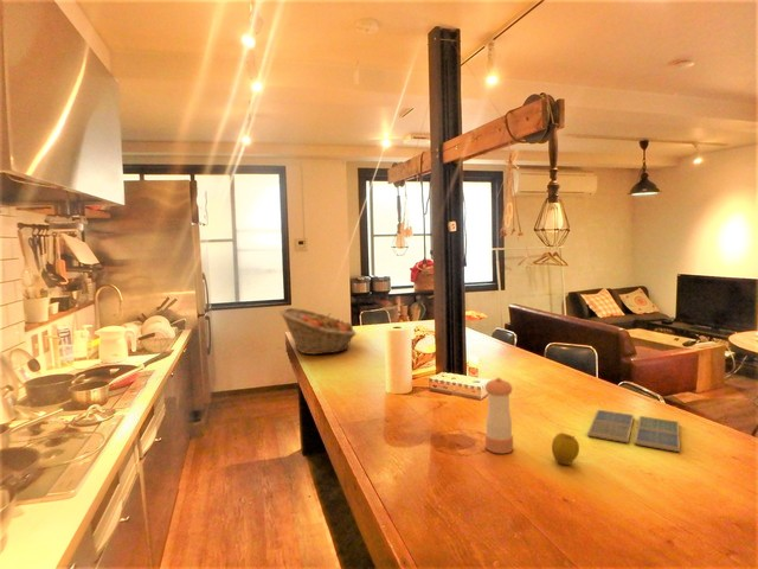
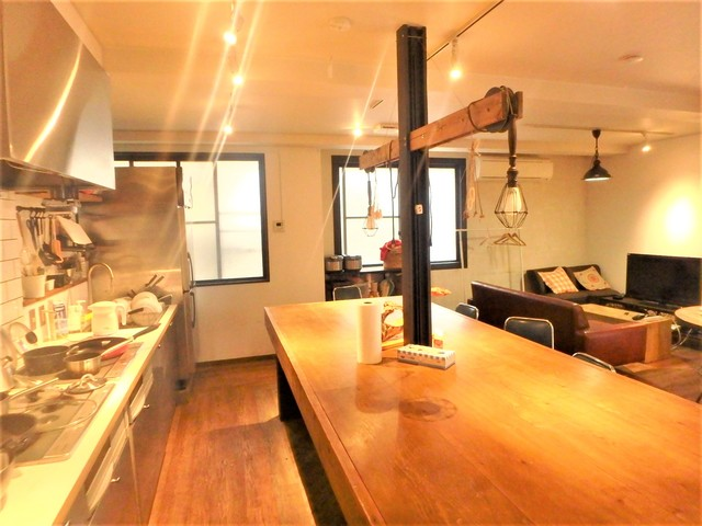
- pepper shaker [484,377,514,454]
- drink coaster [586,409,681,453]
- apple [551,431,580,466]
- fruit basket [278,307,358,356]
